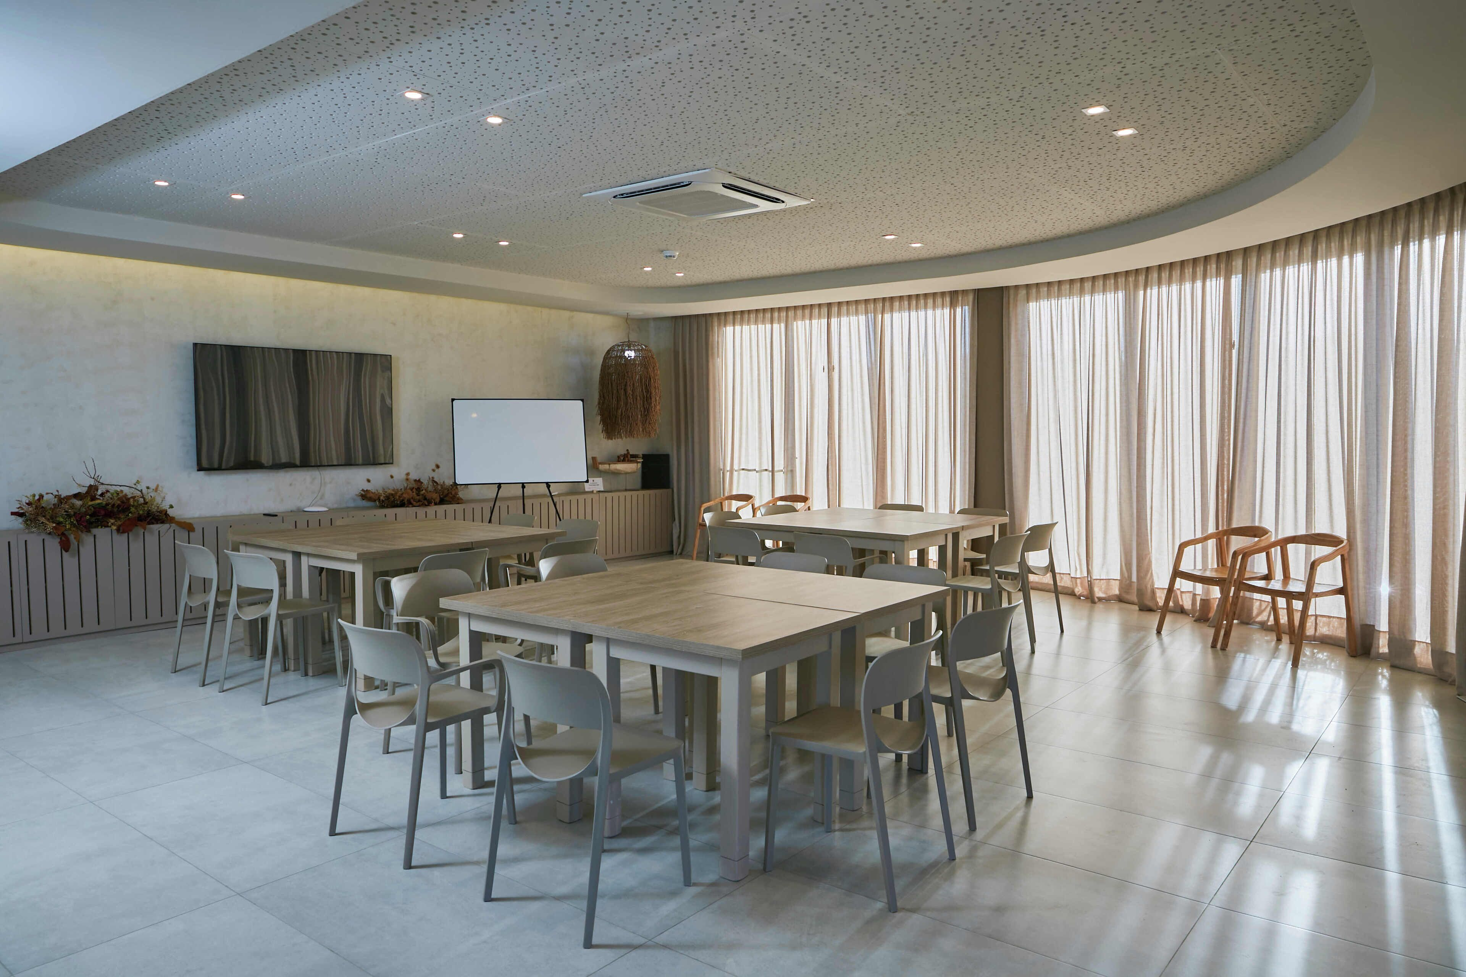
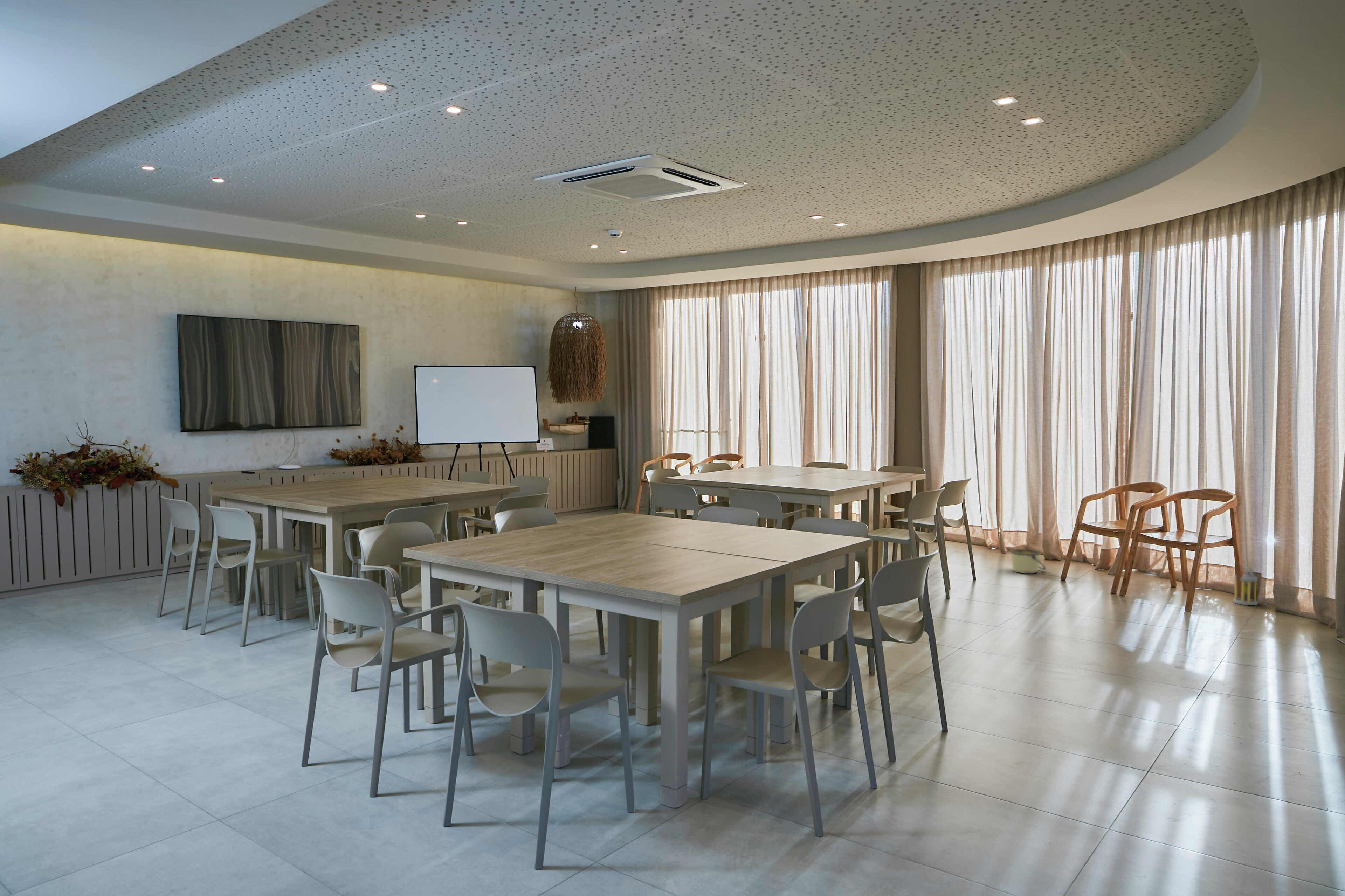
+ lantern [1233,567,1258,606]
+ bucket [1010,549,1047,574]
